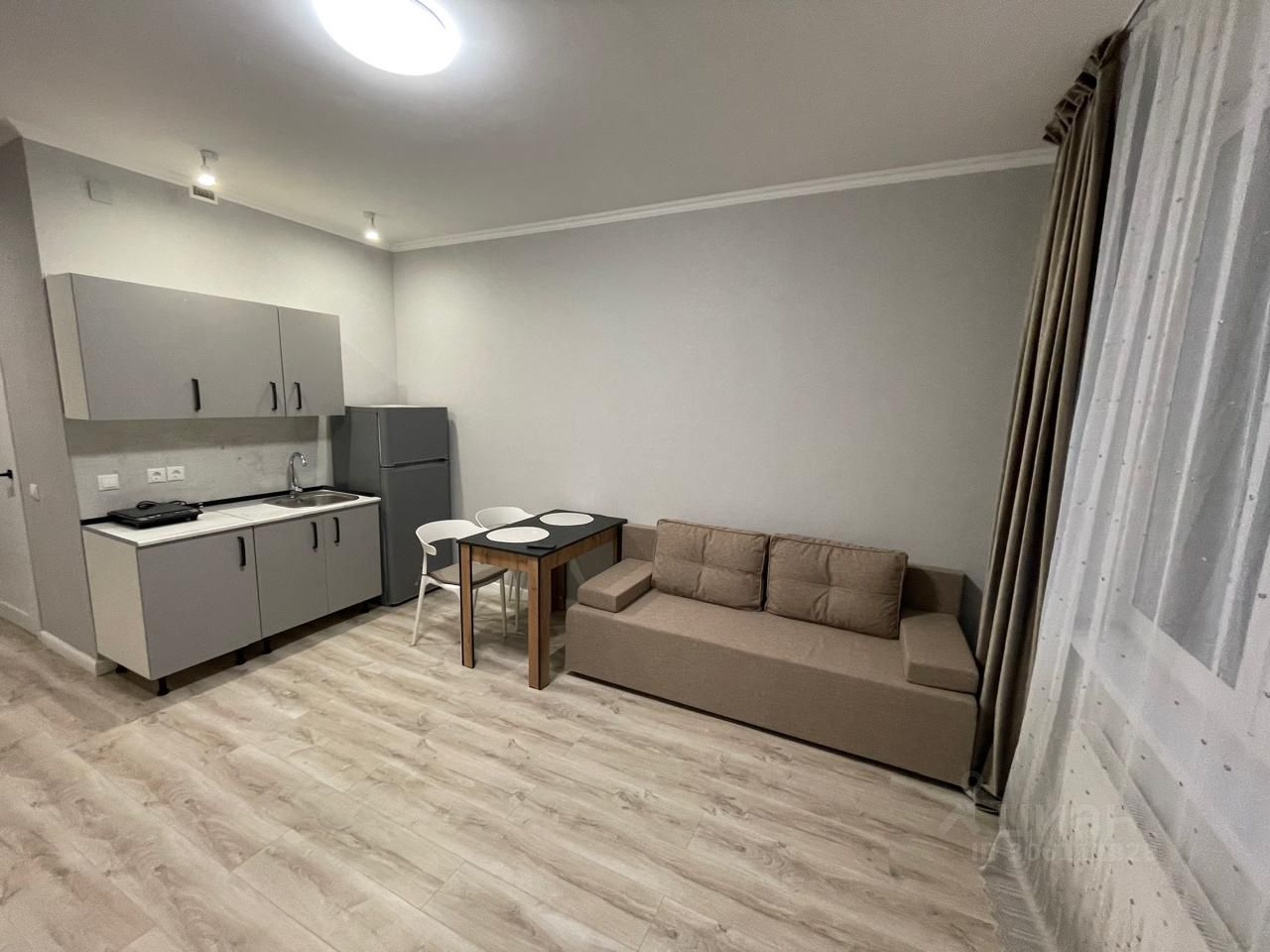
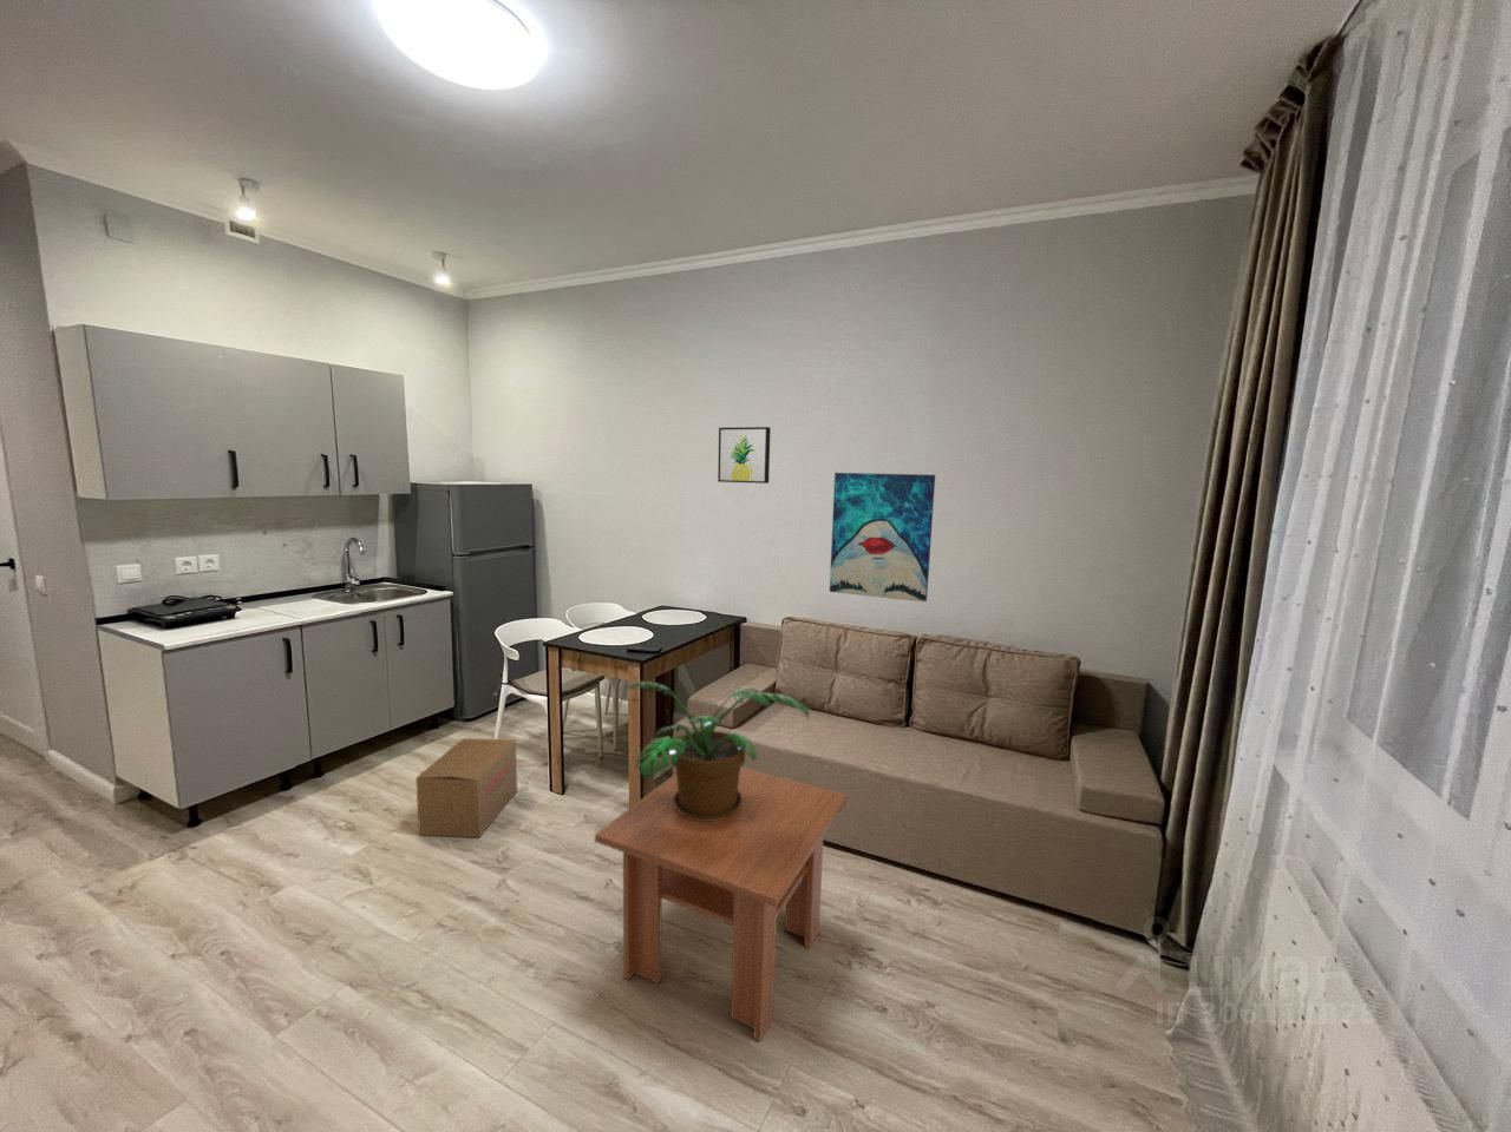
+ wall art [716,426,772,485]
+ potted plant [622,680,811,820]
+ coffee table [594,767,848,1043]
+ wall art [829,472,936,604]
+ cardboard box [414,737,519,838]
